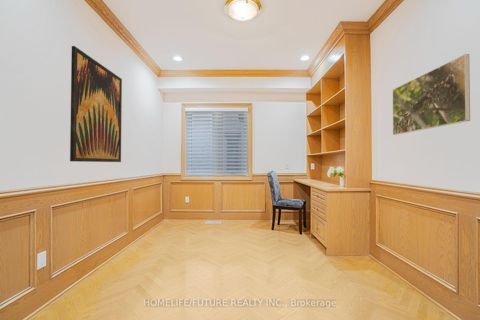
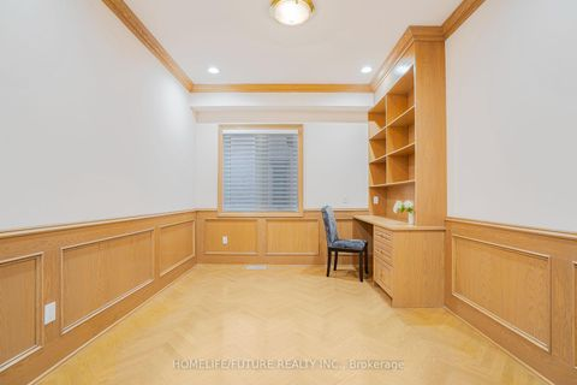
- wall art [69,45,123,163]
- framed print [392,53,471,136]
